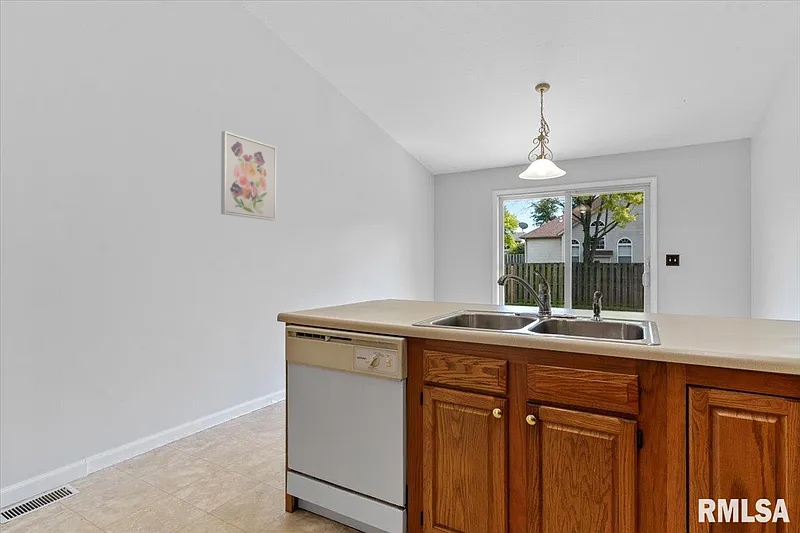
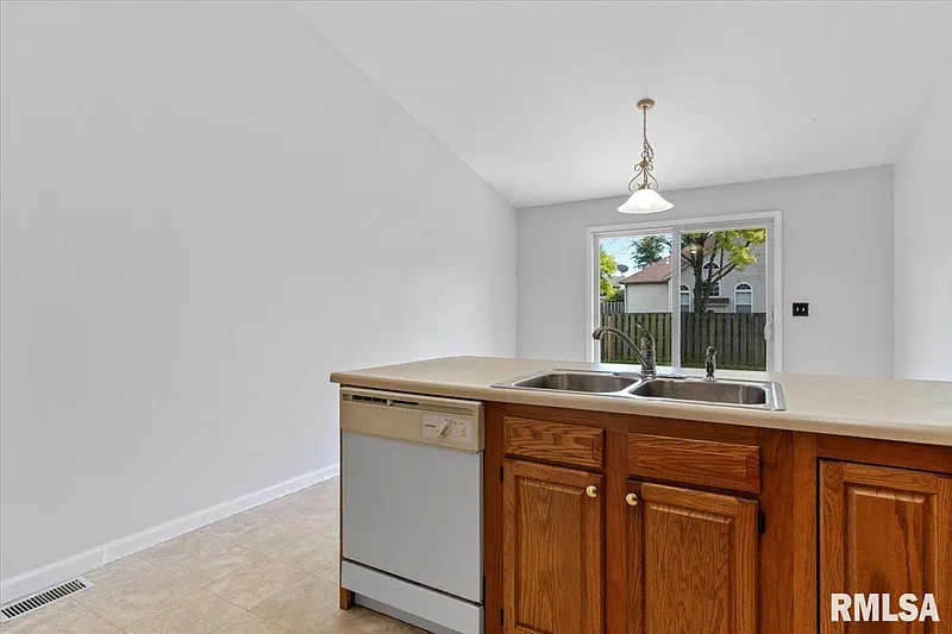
- wall art [220,130,277,222]
